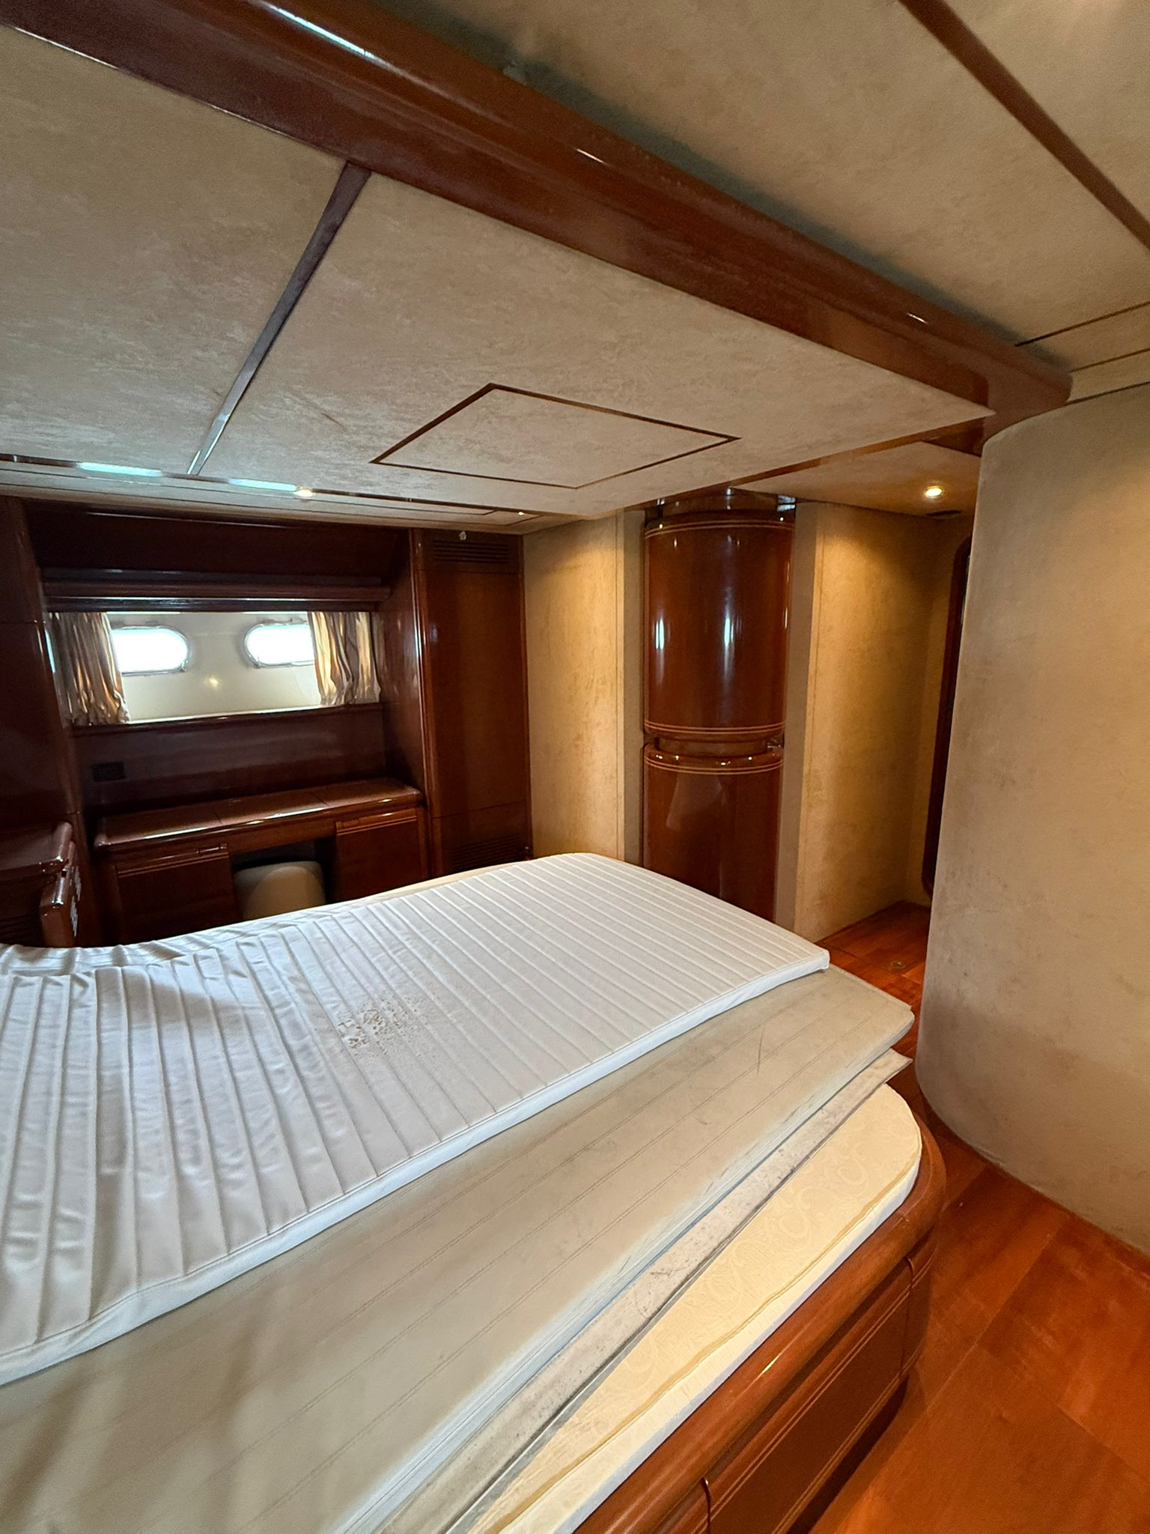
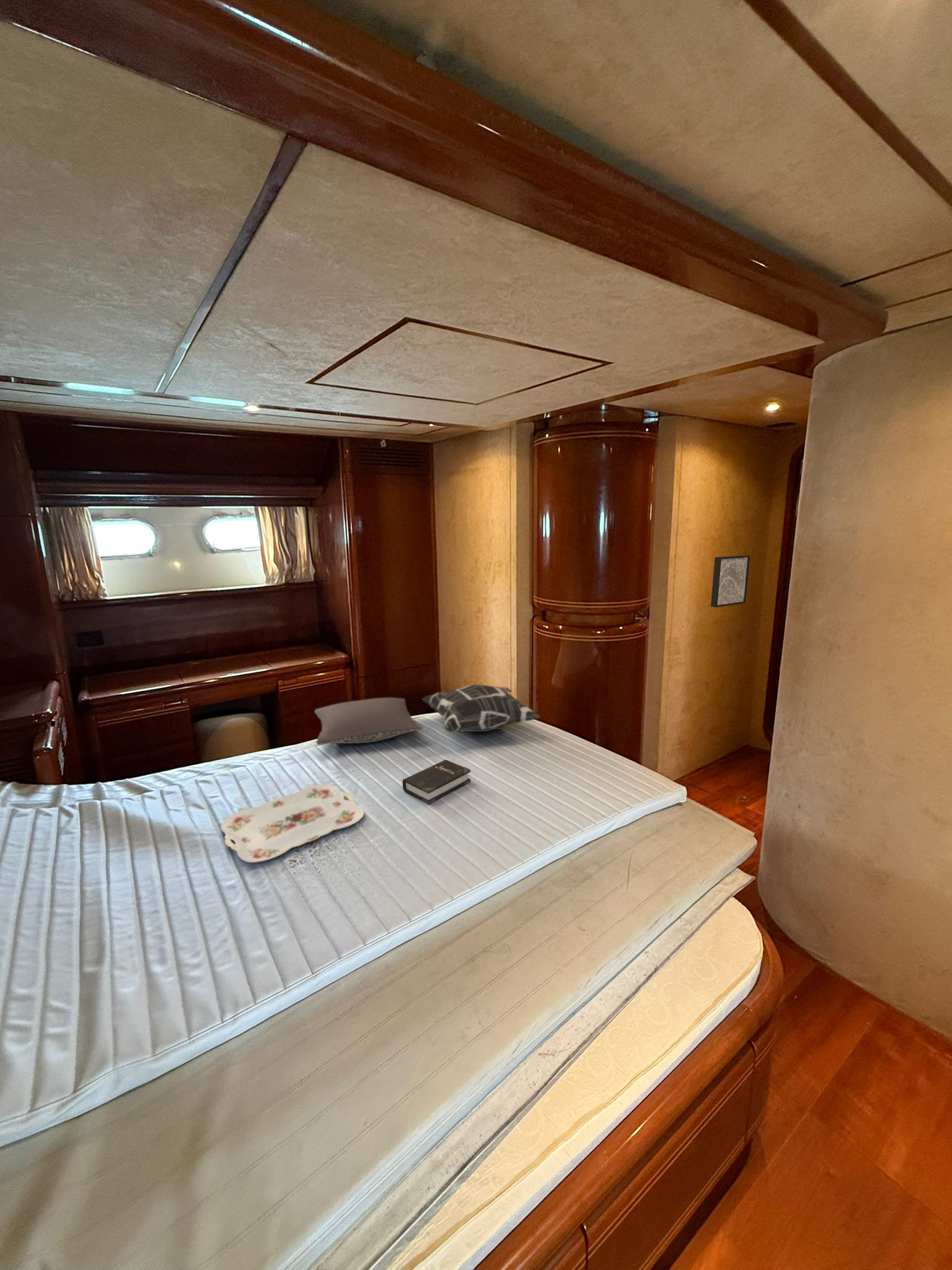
+ serving tray [220,784,365,863]
+ hardback book [402,759,471,805]
+ pillow [314,697,424,745]
+ wall art [710,554,751,608]
+ decorative pillow [421,683,541,733]
